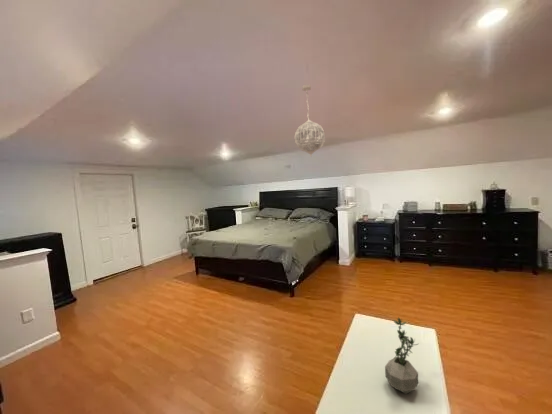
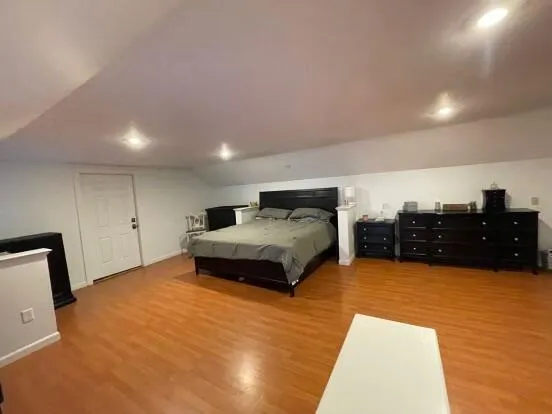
- potted plant [384,316,419,395]
- pendant light [294,83,326,157]
